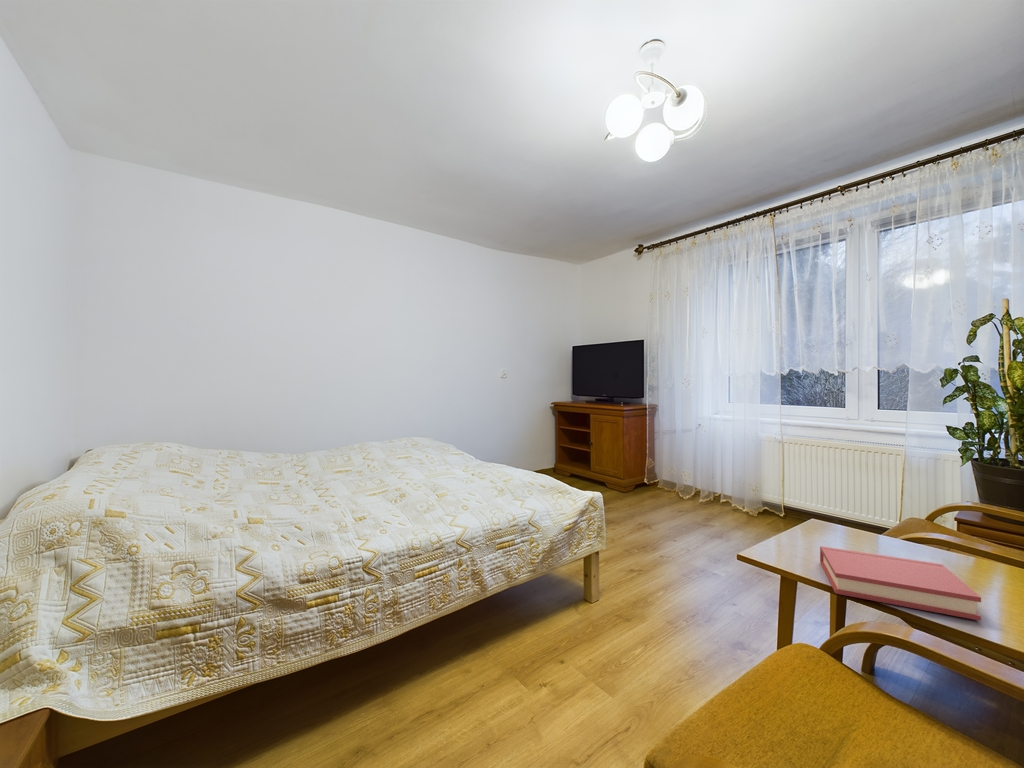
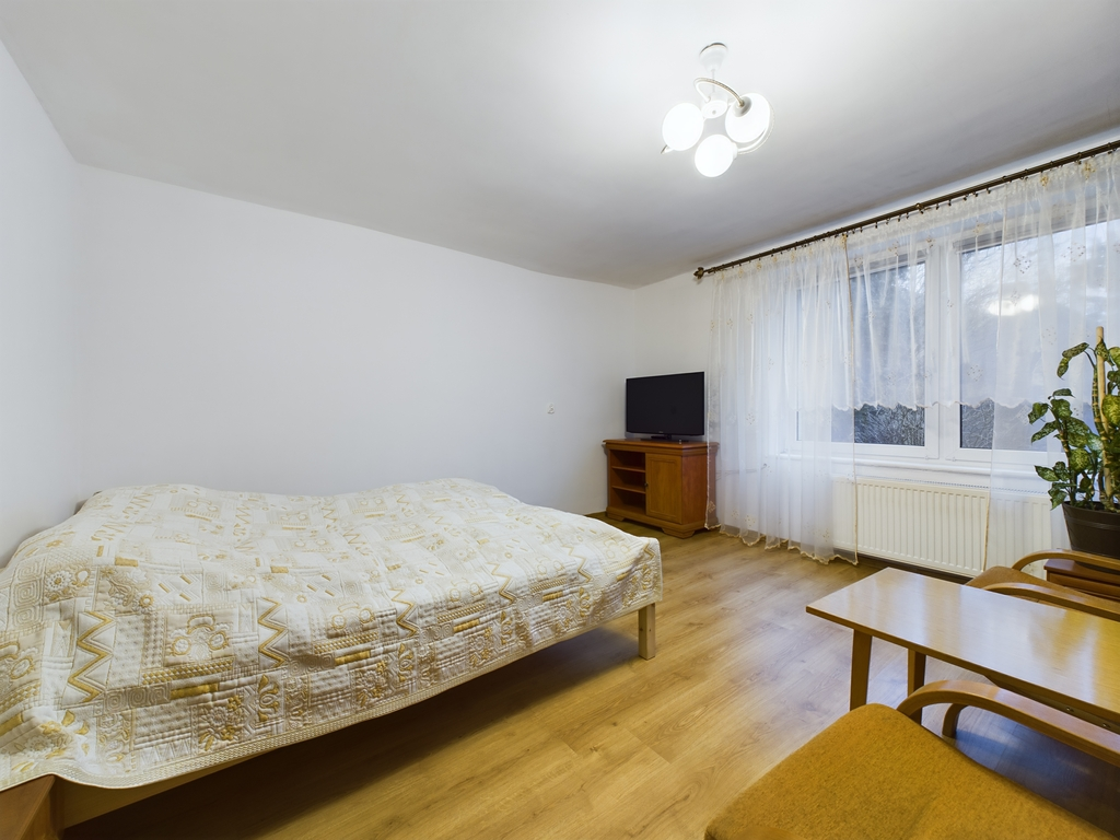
- hardback book [819,545,982,621]
